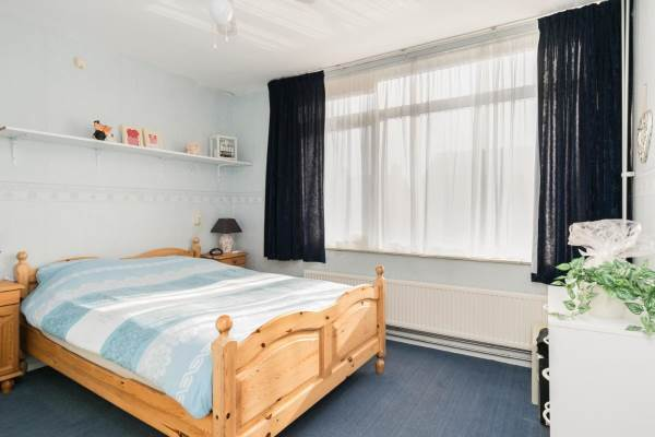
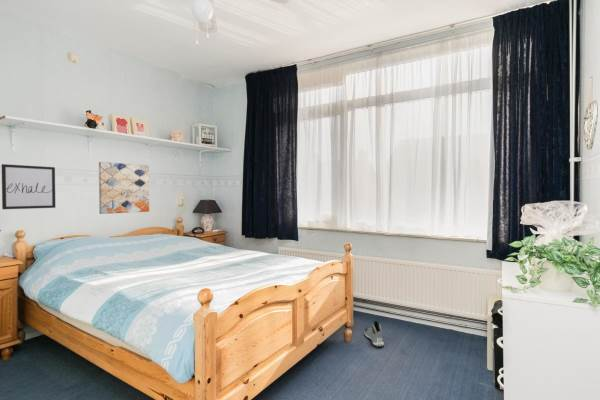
+ wall art [98,161,150,215]
+ sneaker [363,320,385,347]
+ wall art [1,163,56,210]
